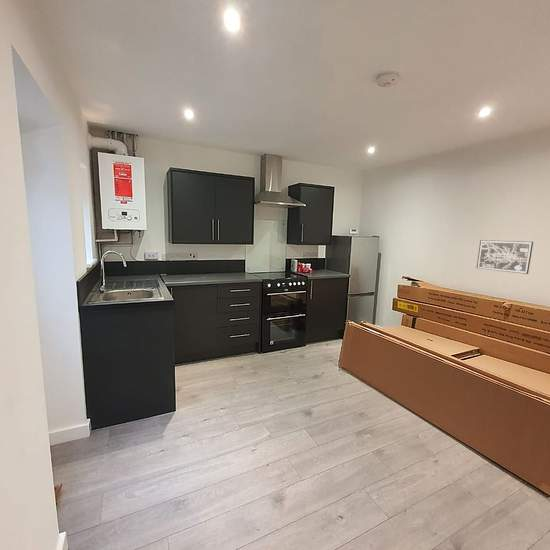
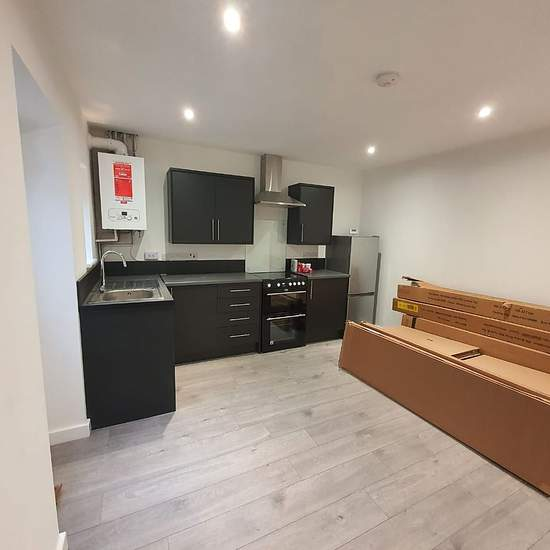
- wall art [476,239,534,275]
